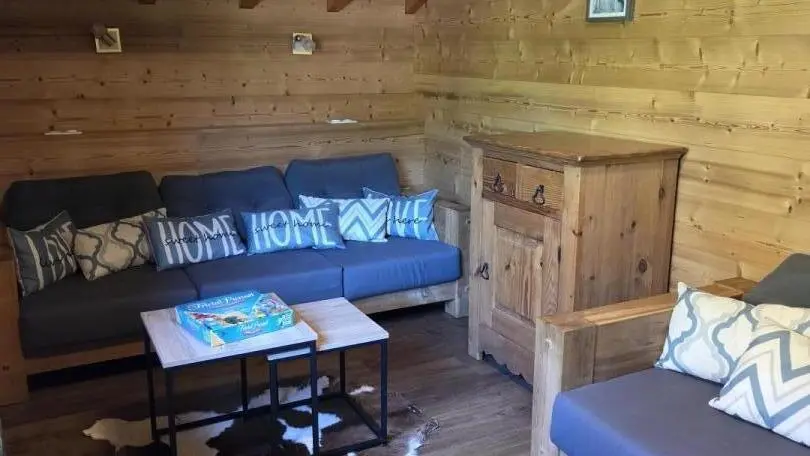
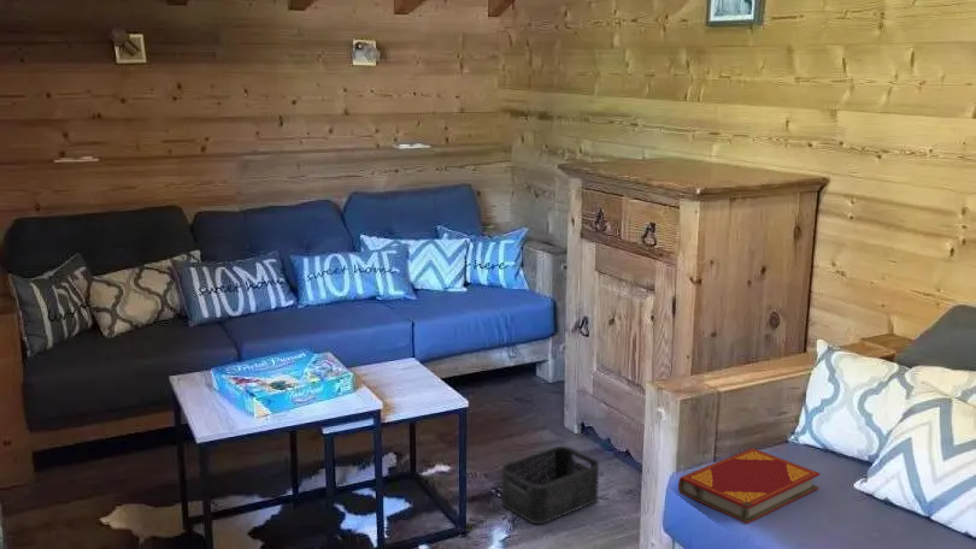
+ hardback book [677,447,822,525]
+ storage bin [501,445,600,525]
